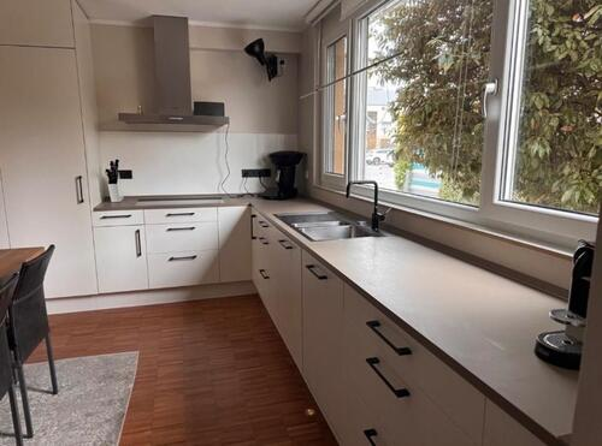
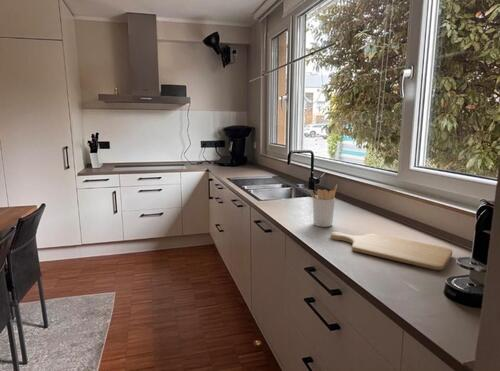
+ utensil holder [307,184,338,228]
+ chopping board [330,231,454,271]
